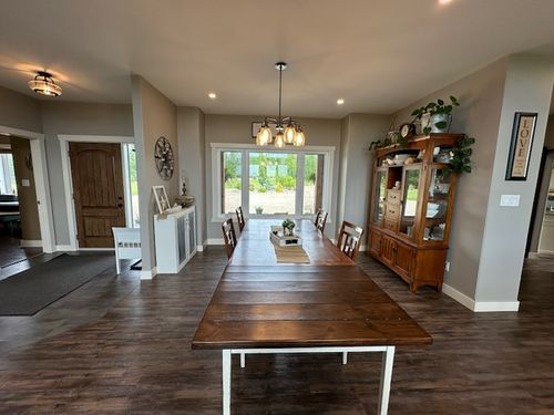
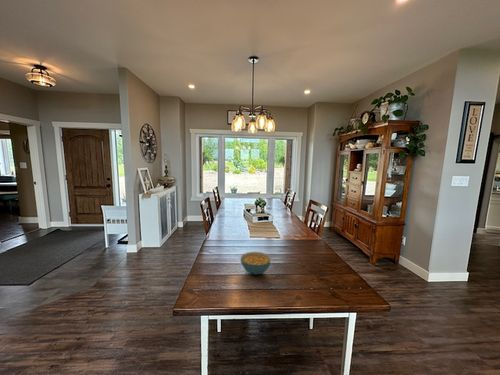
+ cereal bowl [239,251,272,275]
